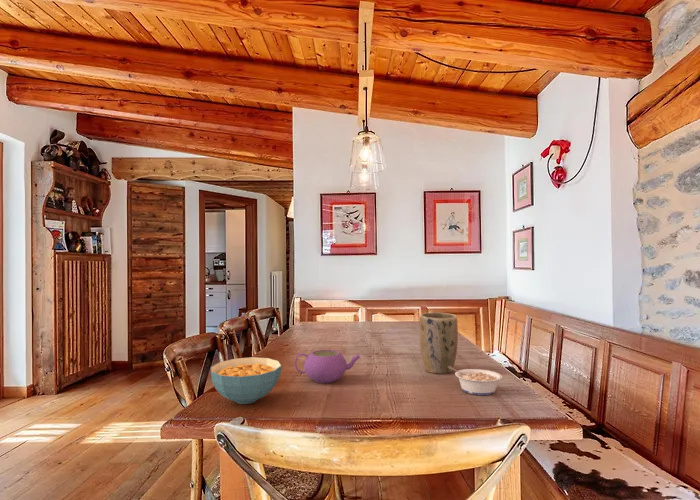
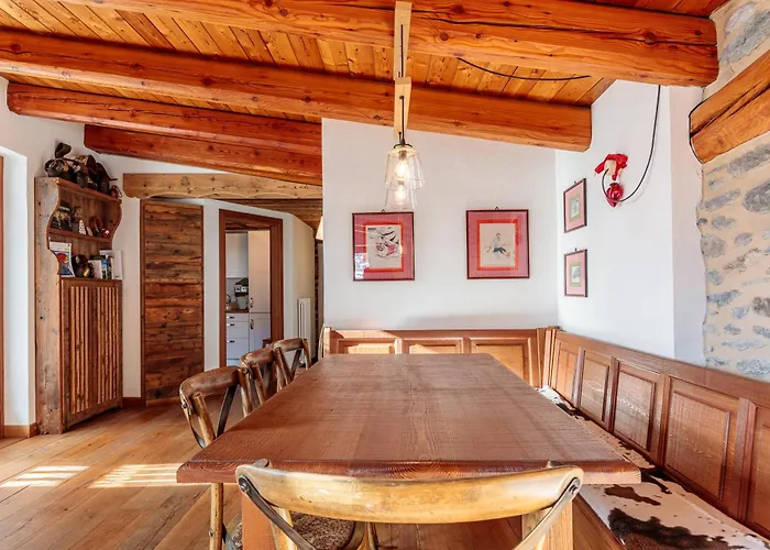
- plant pot [419,312,459,375]
- teapot [294,349,361,384]
- legume [448,366,503,396]
- cereal bowl [210,356,283,405]
